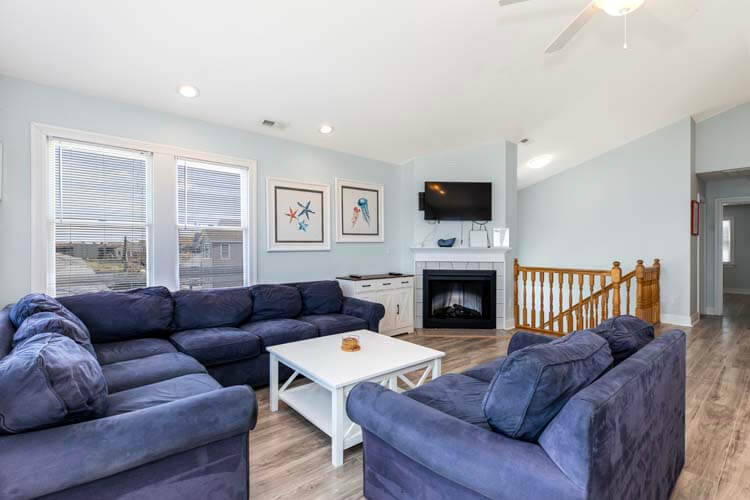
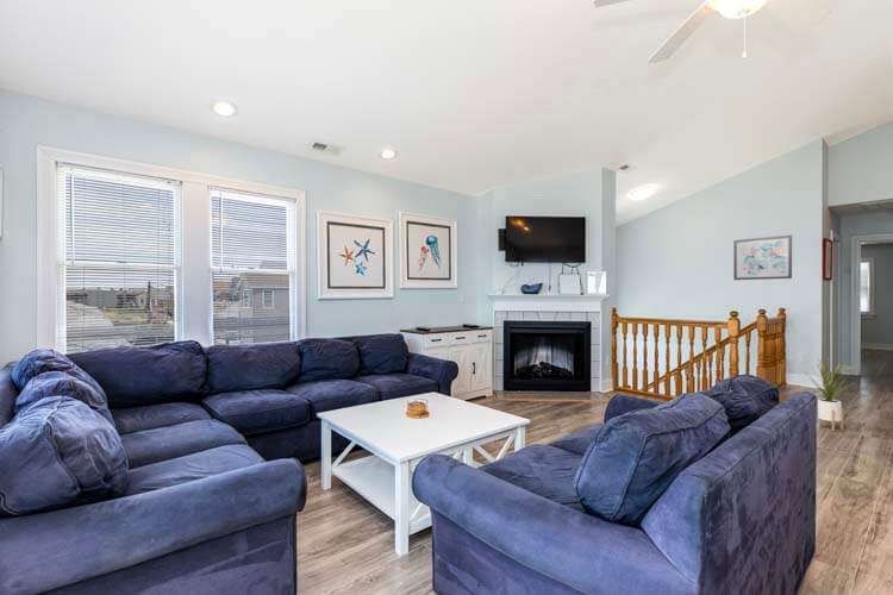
+ wall art [732,234,793,281]
+ house plant [803,355,854,432]
